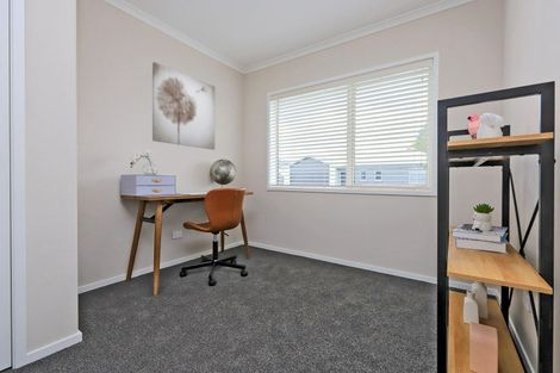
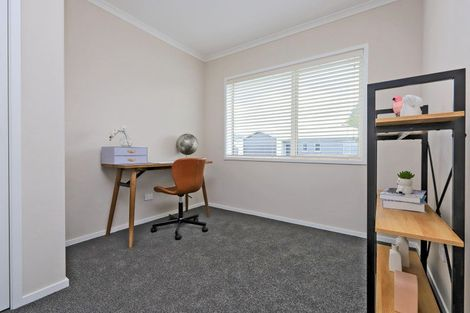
- wall art [151,61,216,150]
